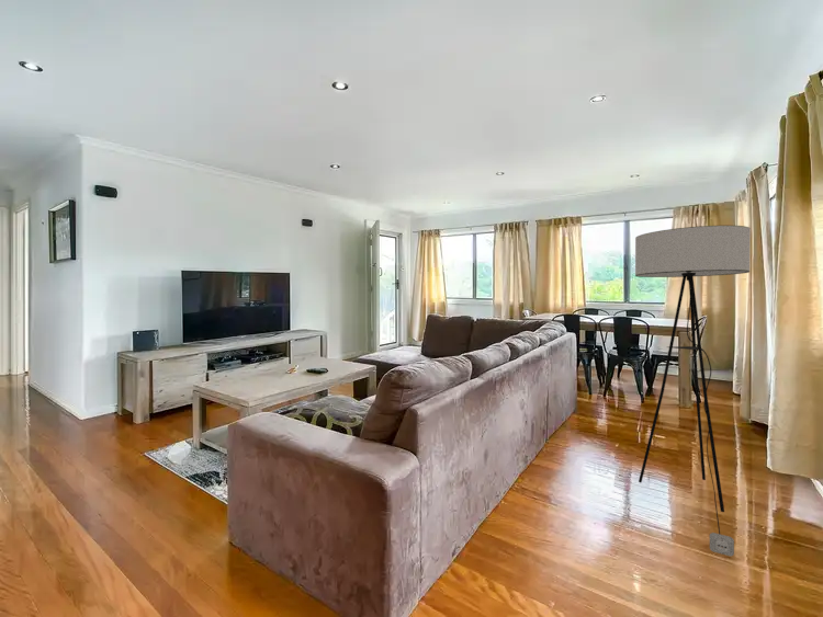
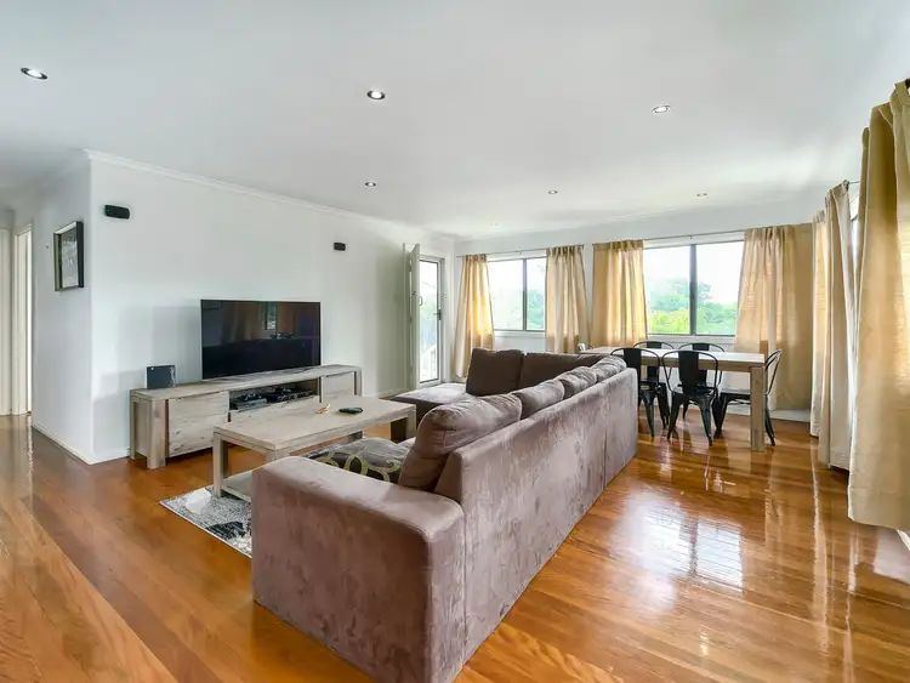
- floor lamp [634,225,752,558]
